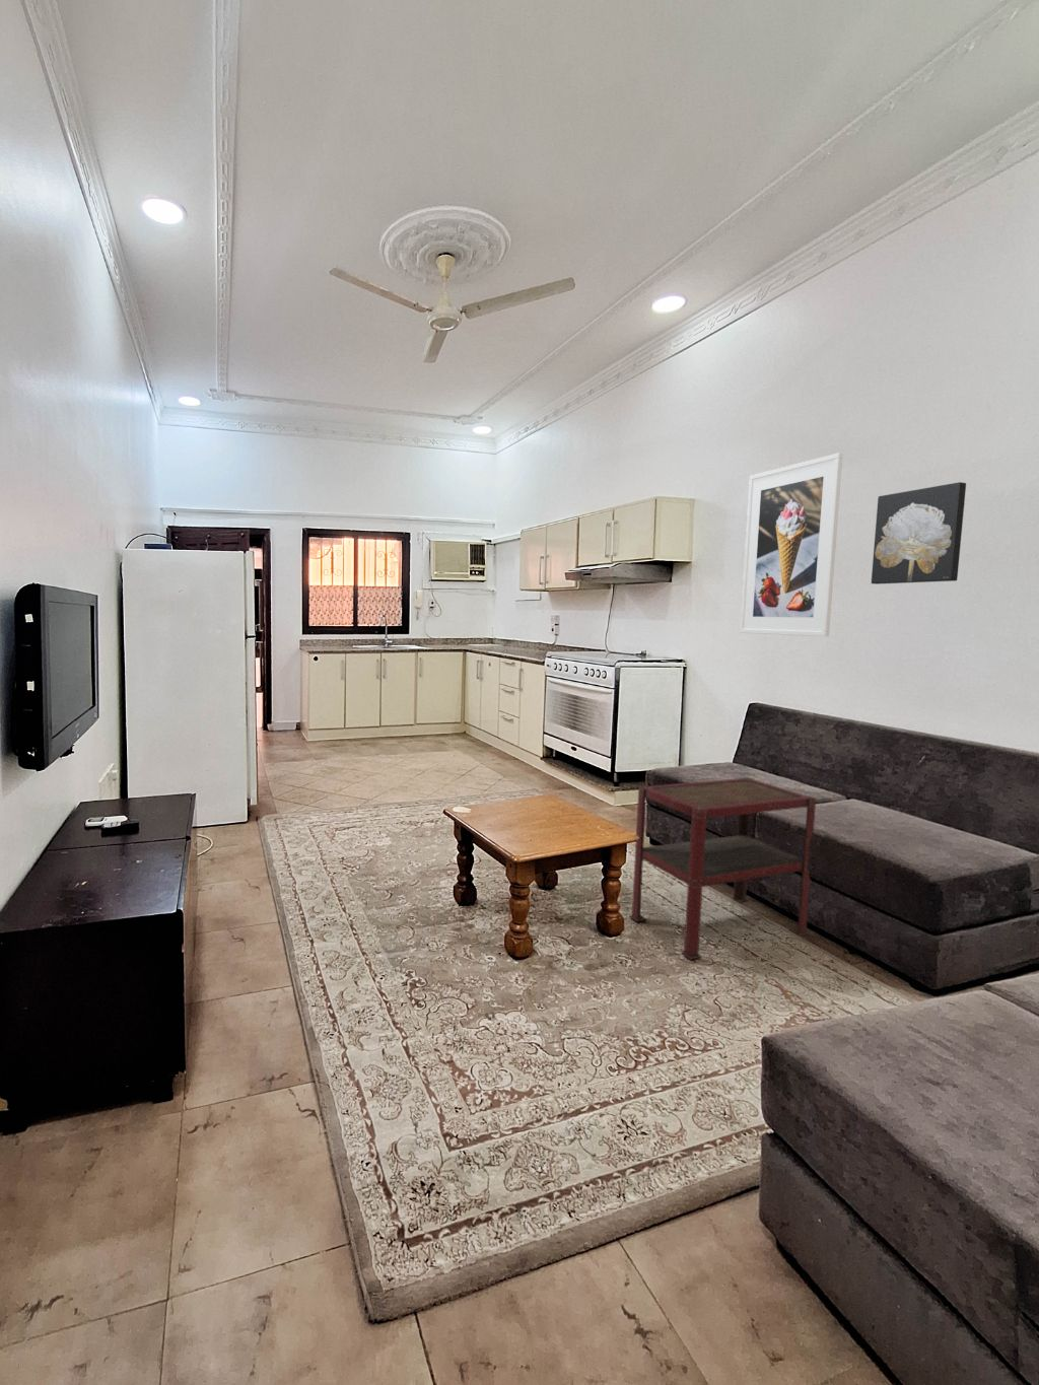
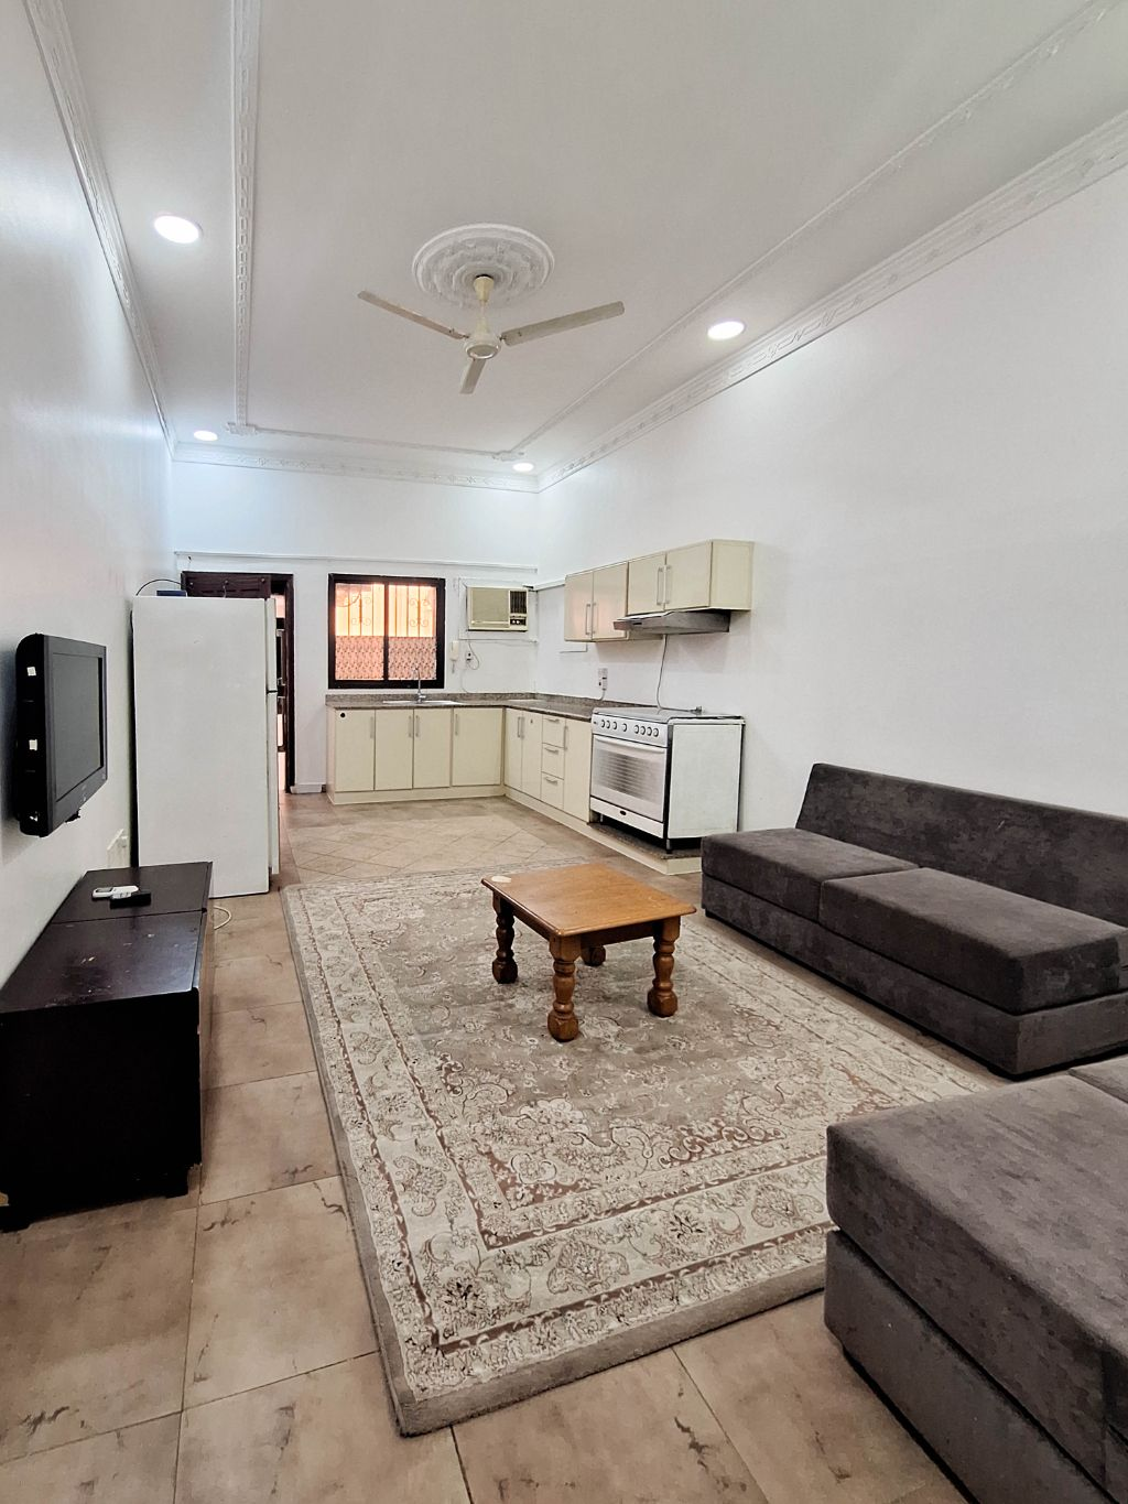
- wall art [871,481,967,585]
- side table [628,776,816,960]
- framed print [739,452,844,637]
